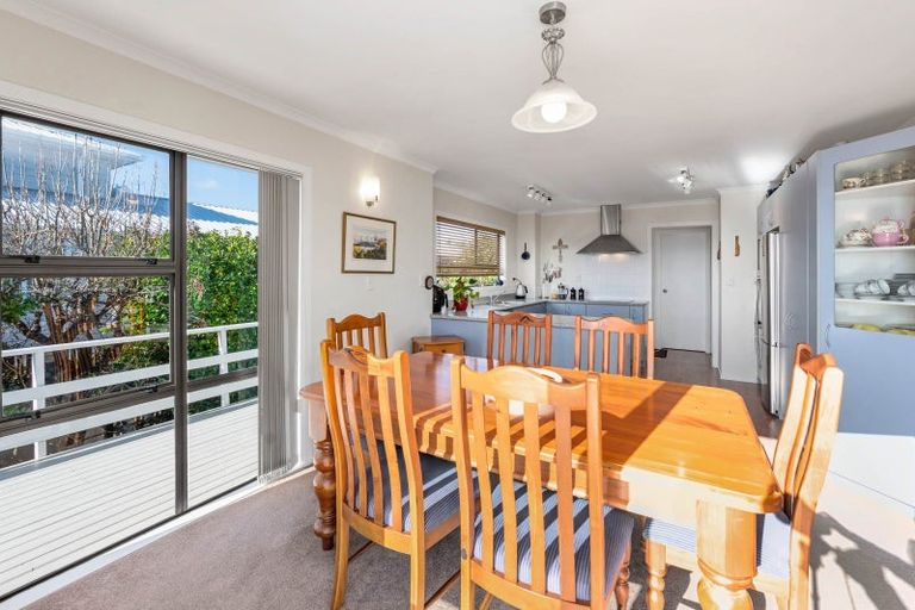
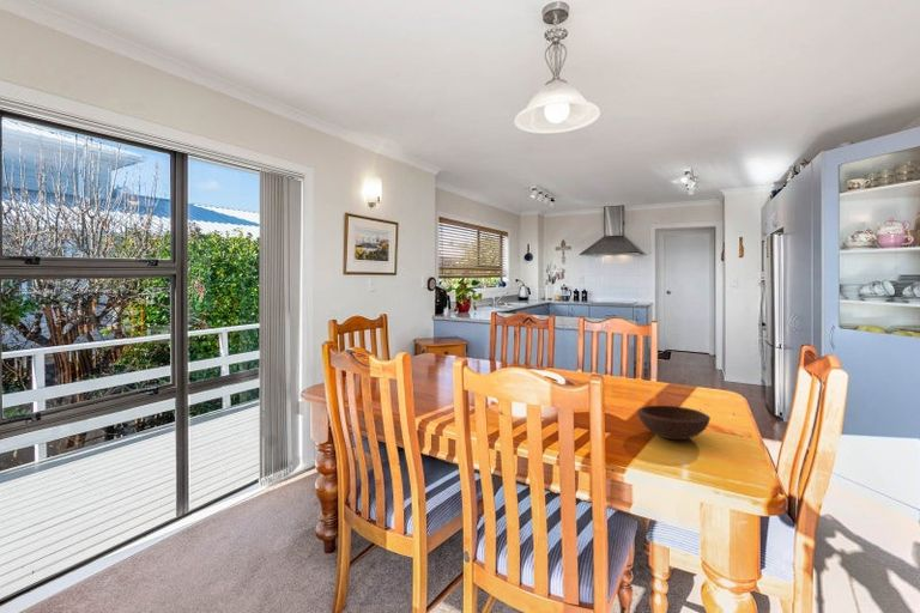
+ bowl [636,405,712,441]
